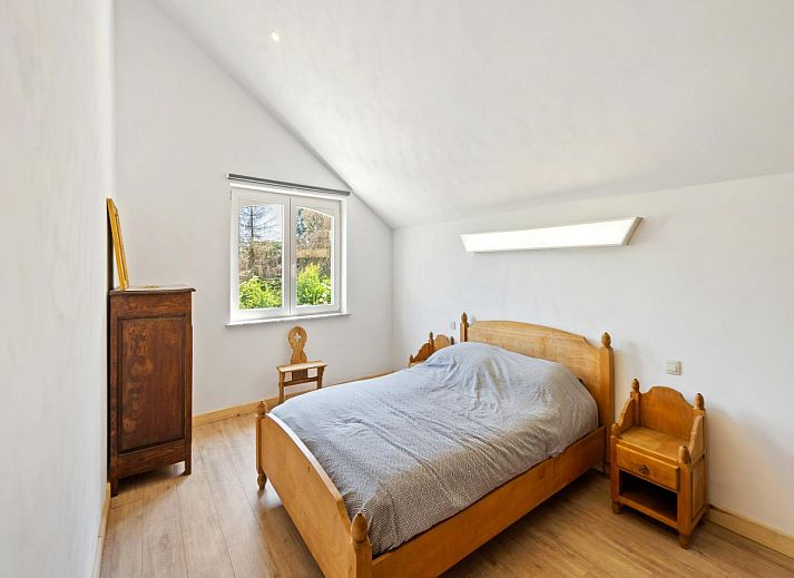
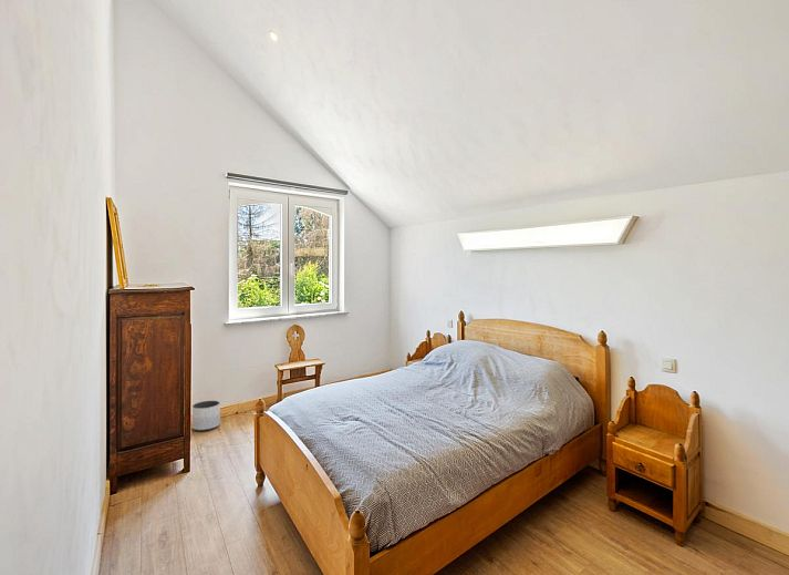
+ planter [191,400,221,432]
